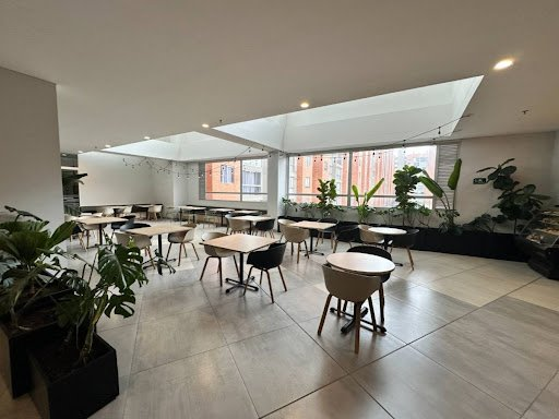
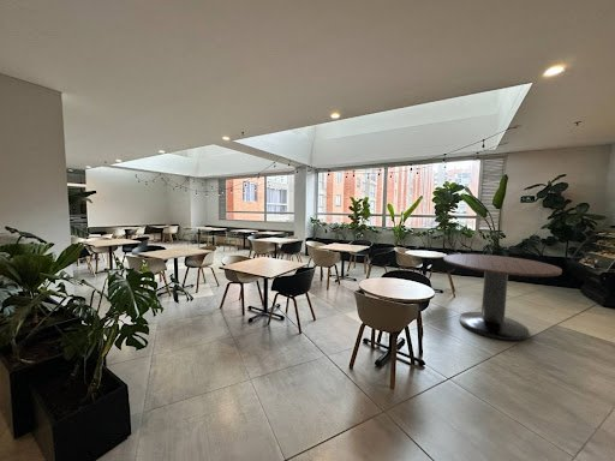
+ dining table [443,253,563,342]
